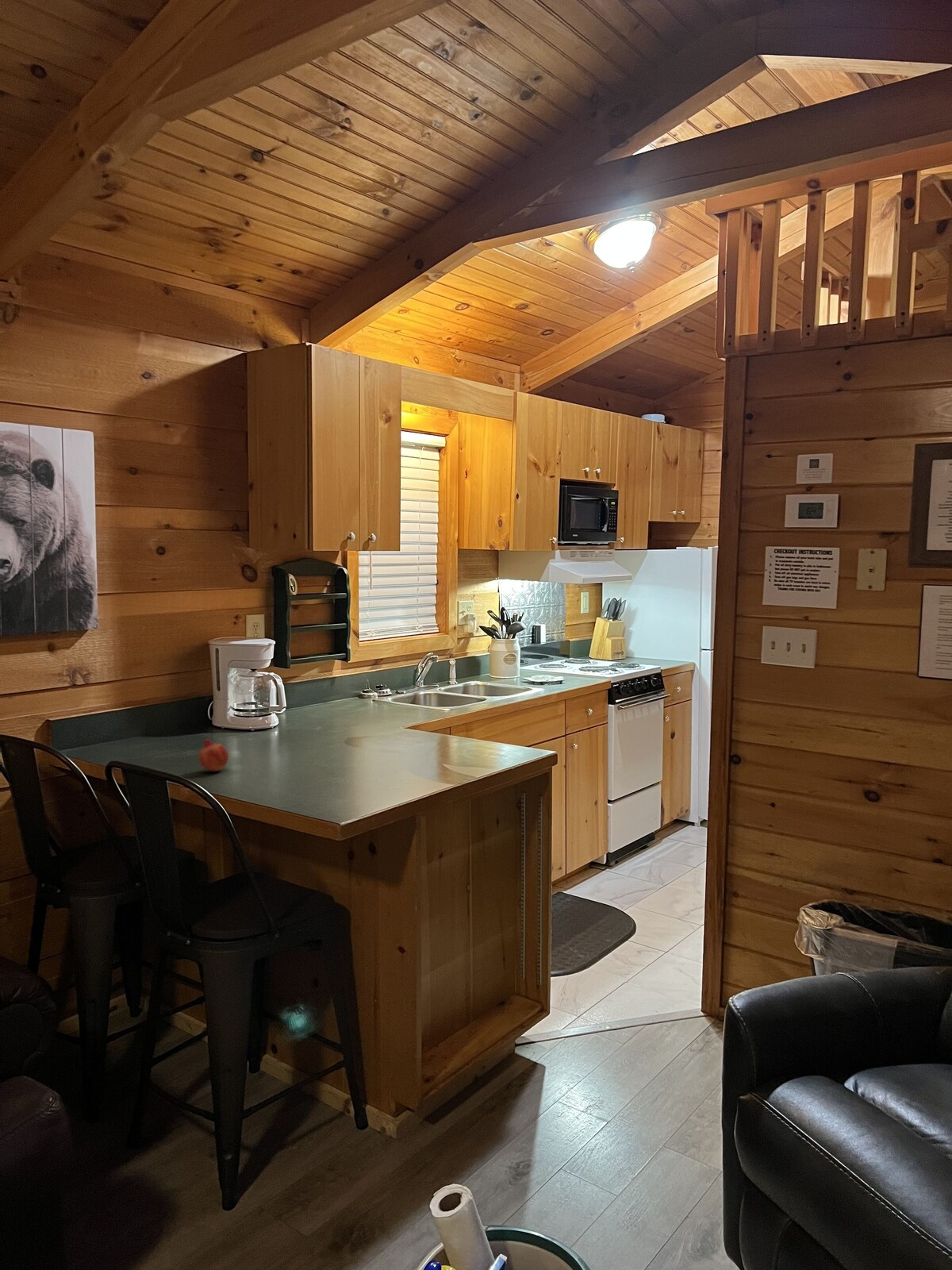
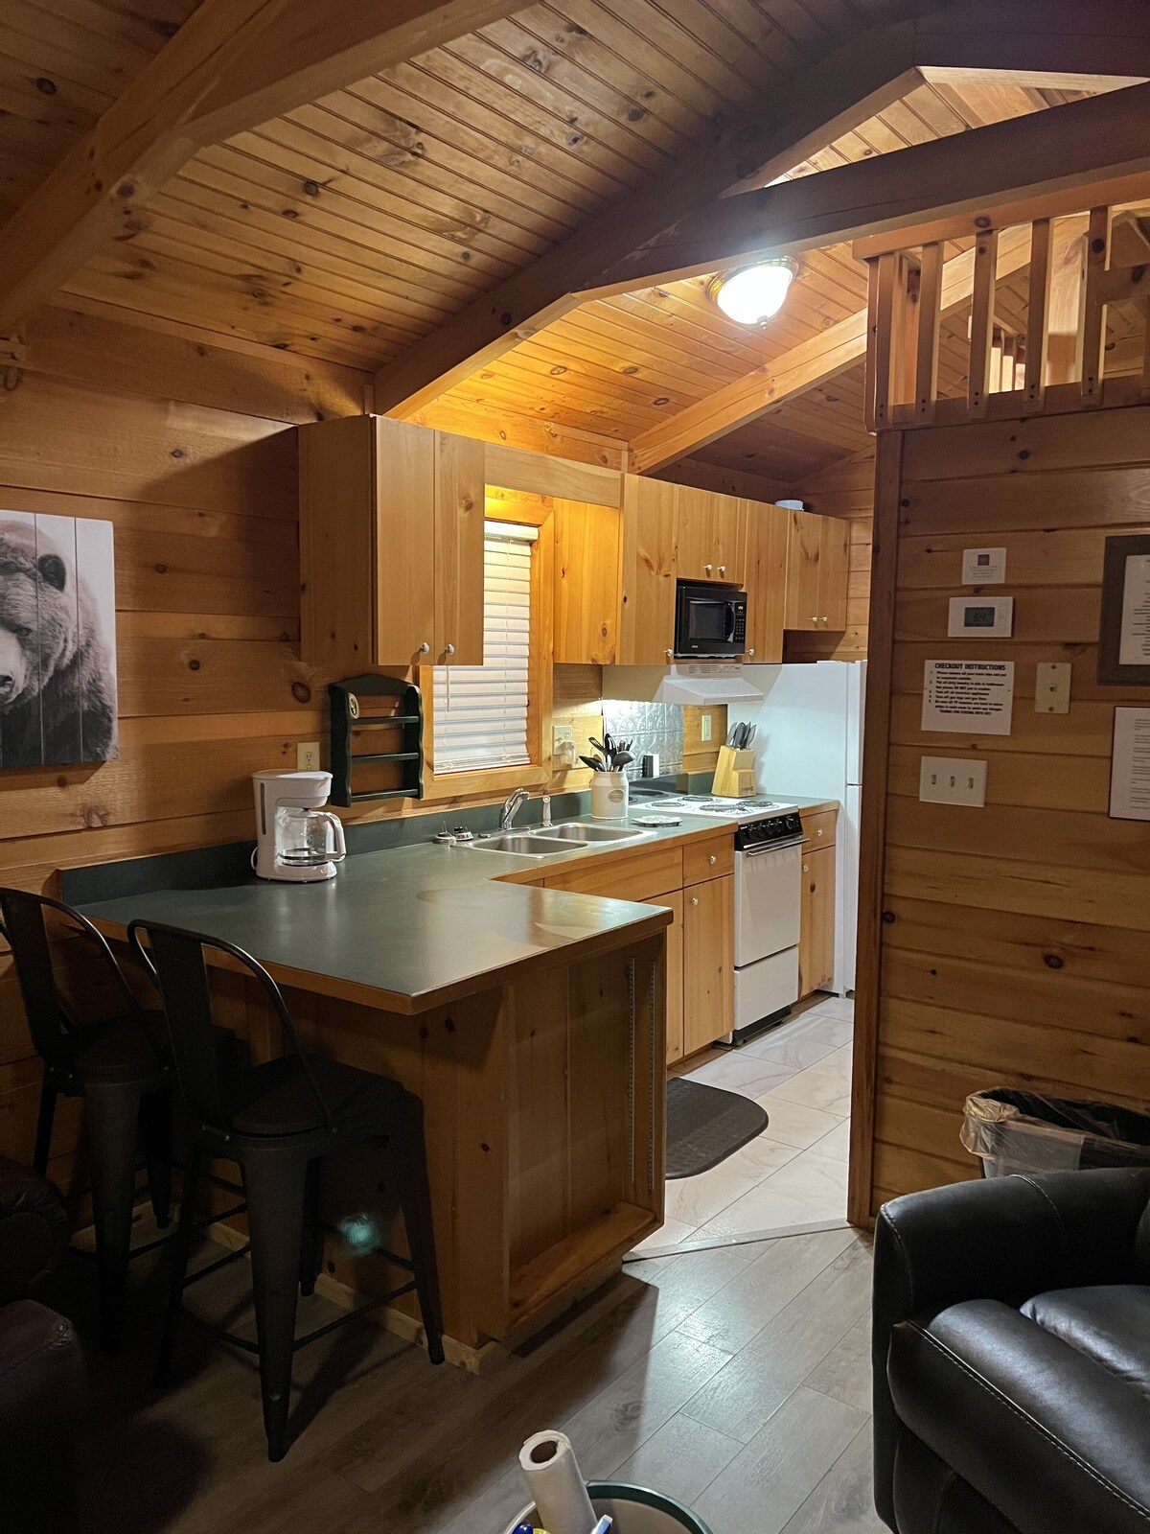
- fruit [198,738,229,772]
